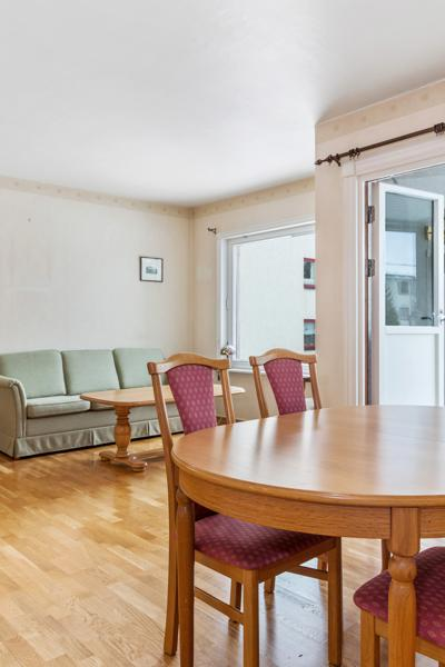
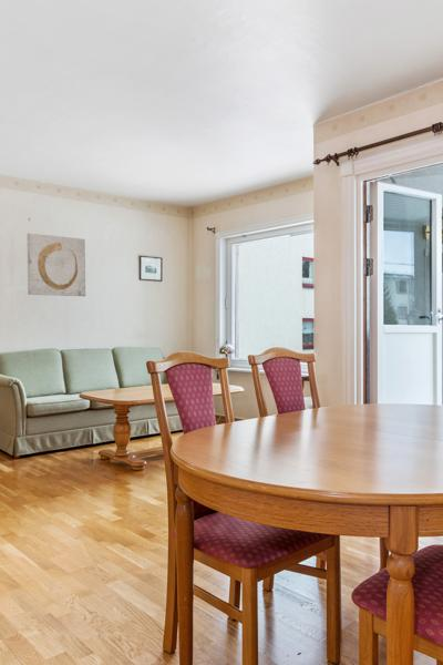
+ wall art [27,233,86,297]
